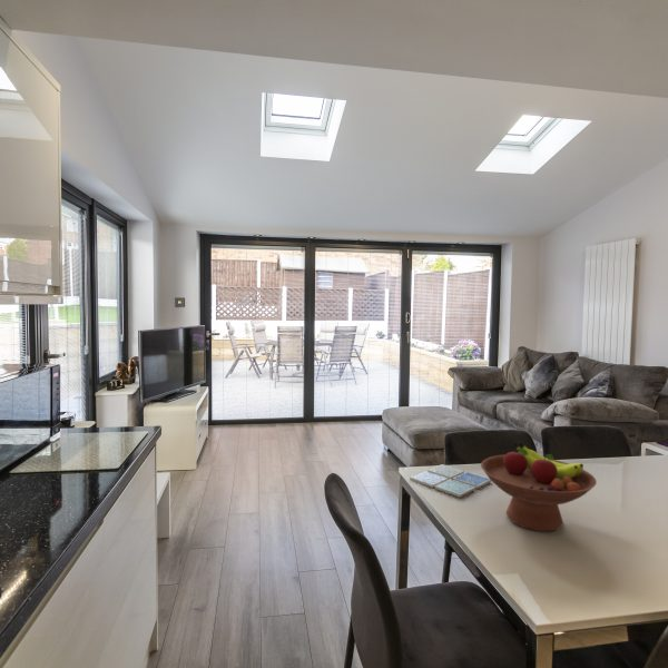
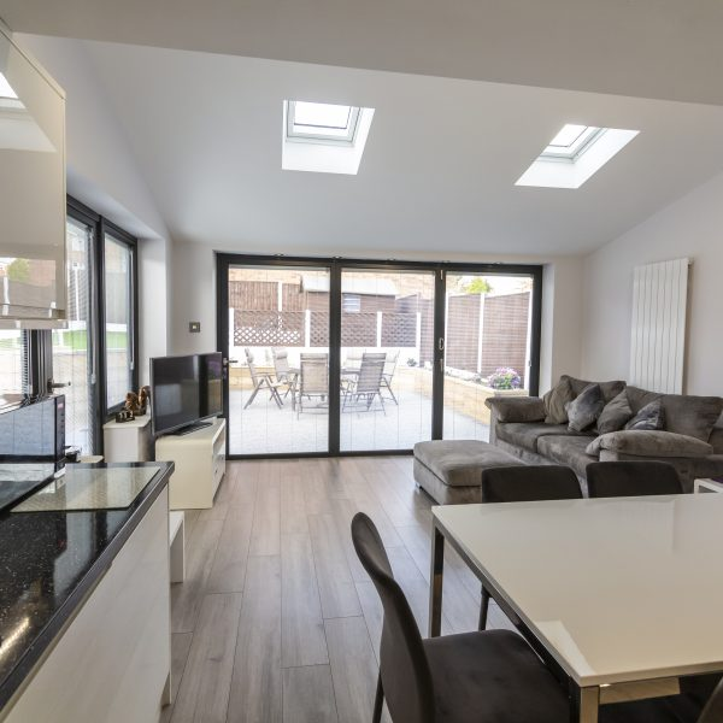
- fruit bowl [480,440,598,532]
- drink coaster [409,463,492,499]
